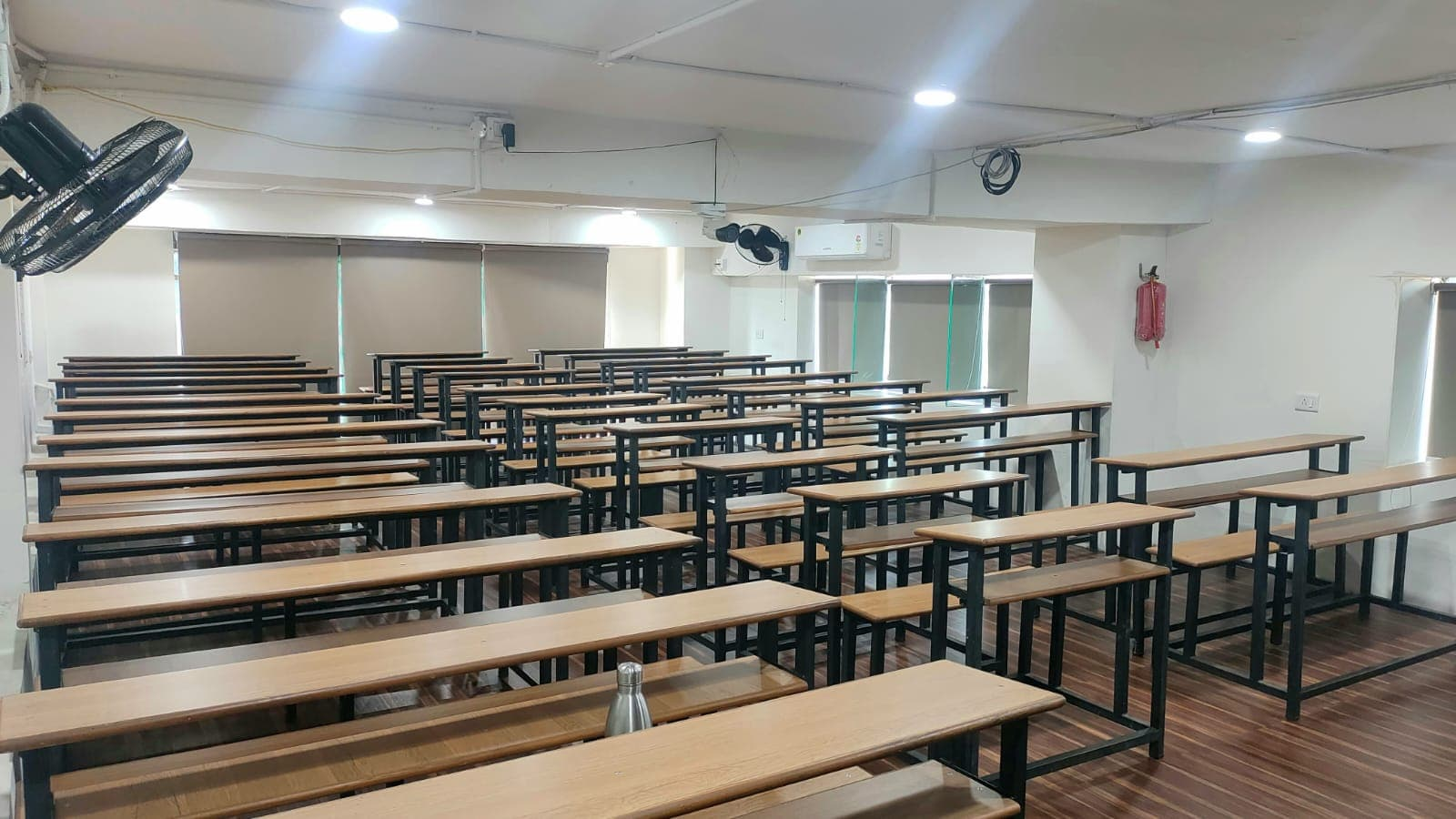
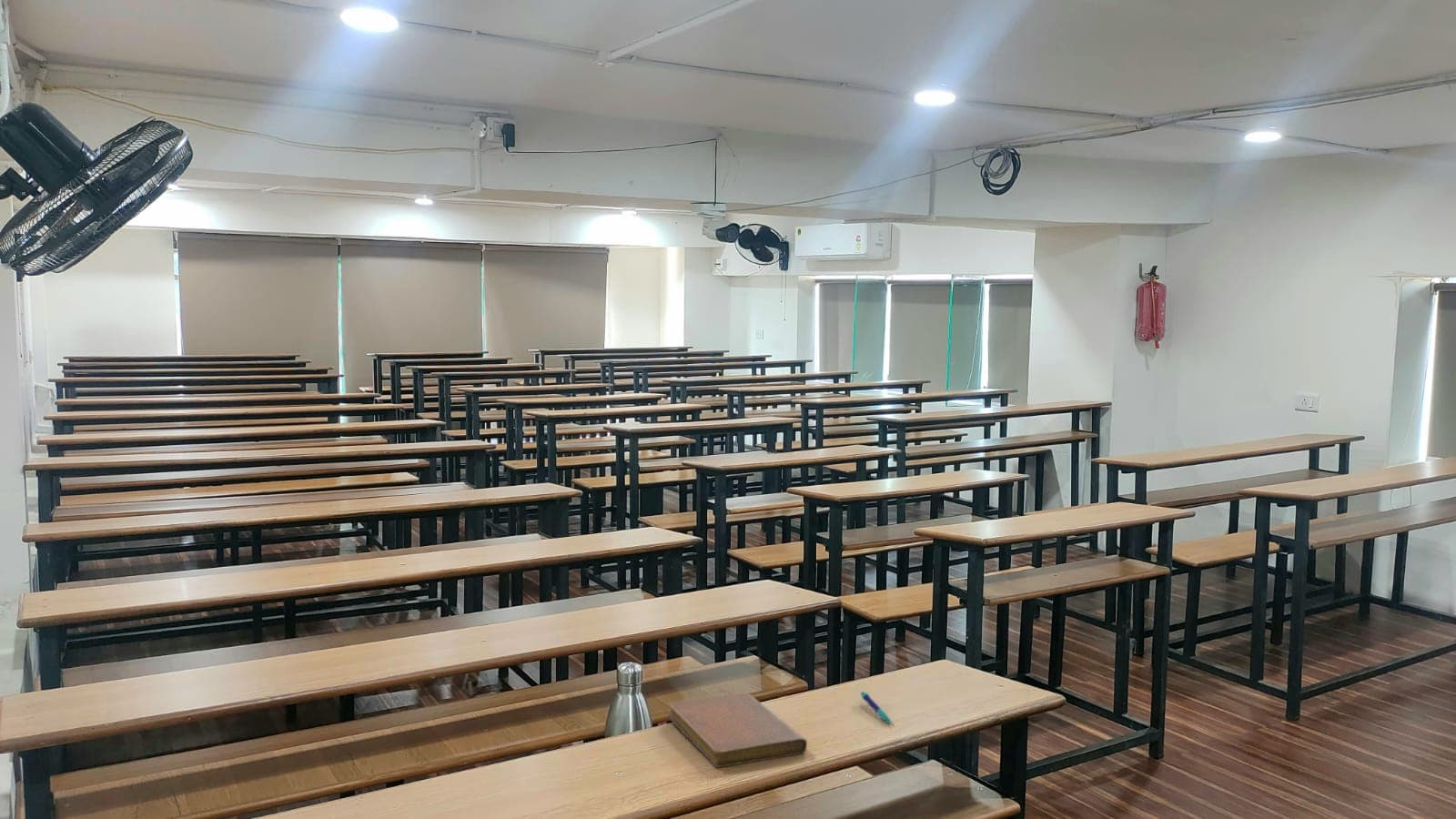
+ pen [860,691,892,724]
+ notebook [667,692,808,768]
